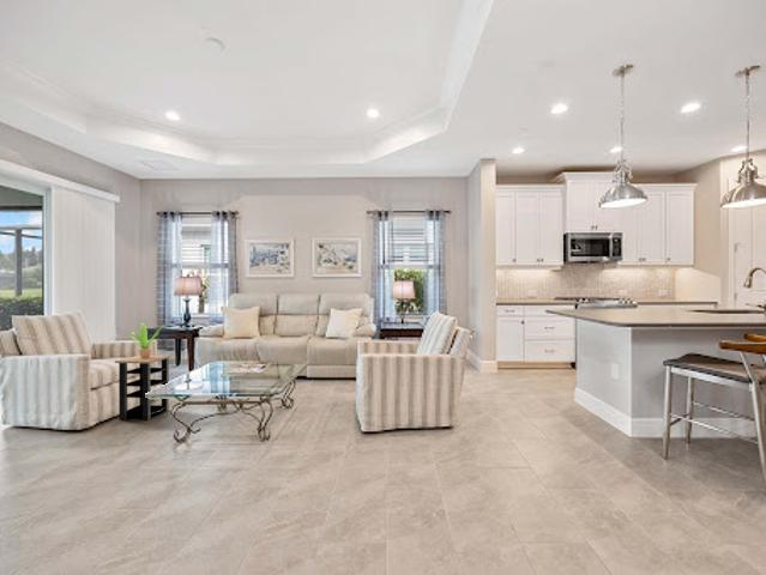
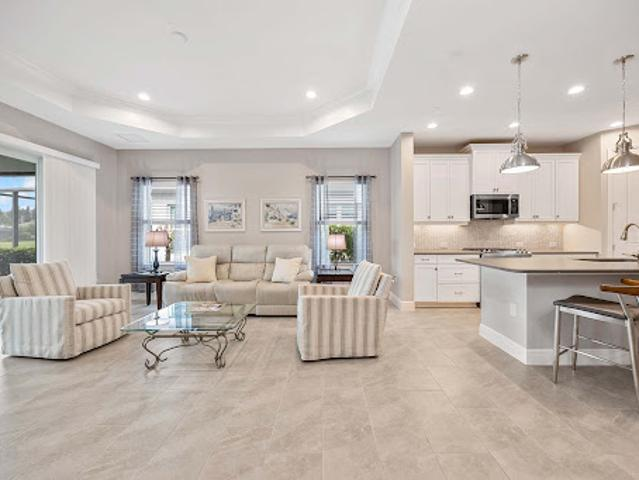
- side table [114,355,171,422]
- potted plant [129,322,168,358]
